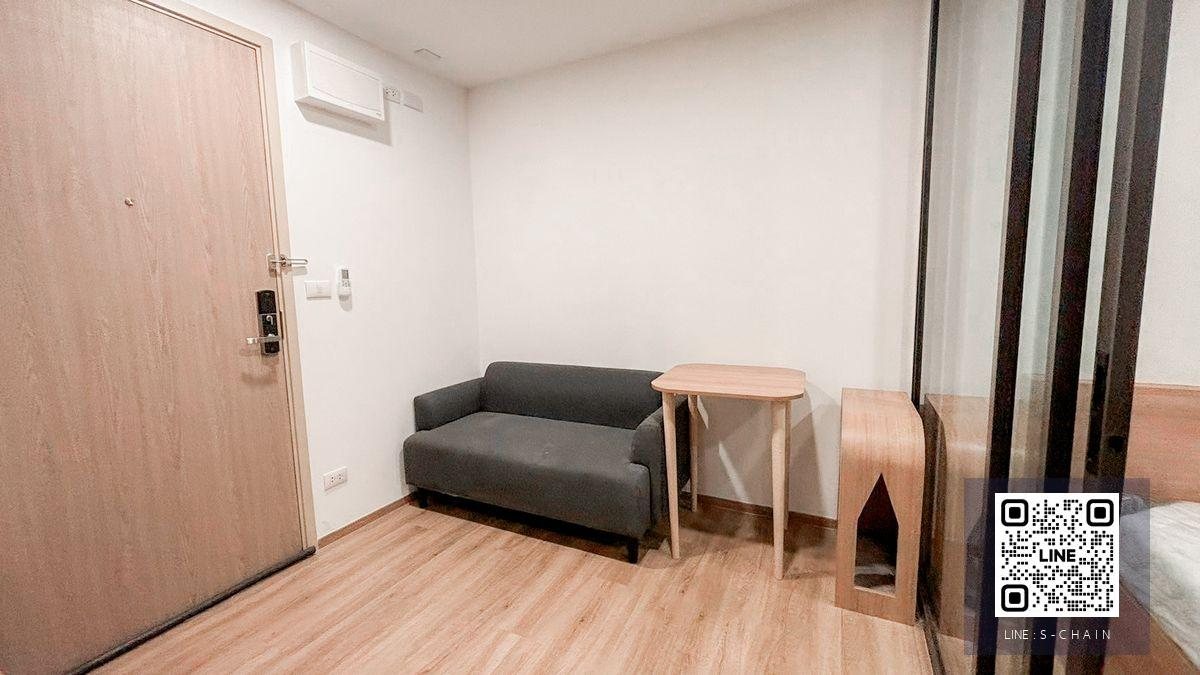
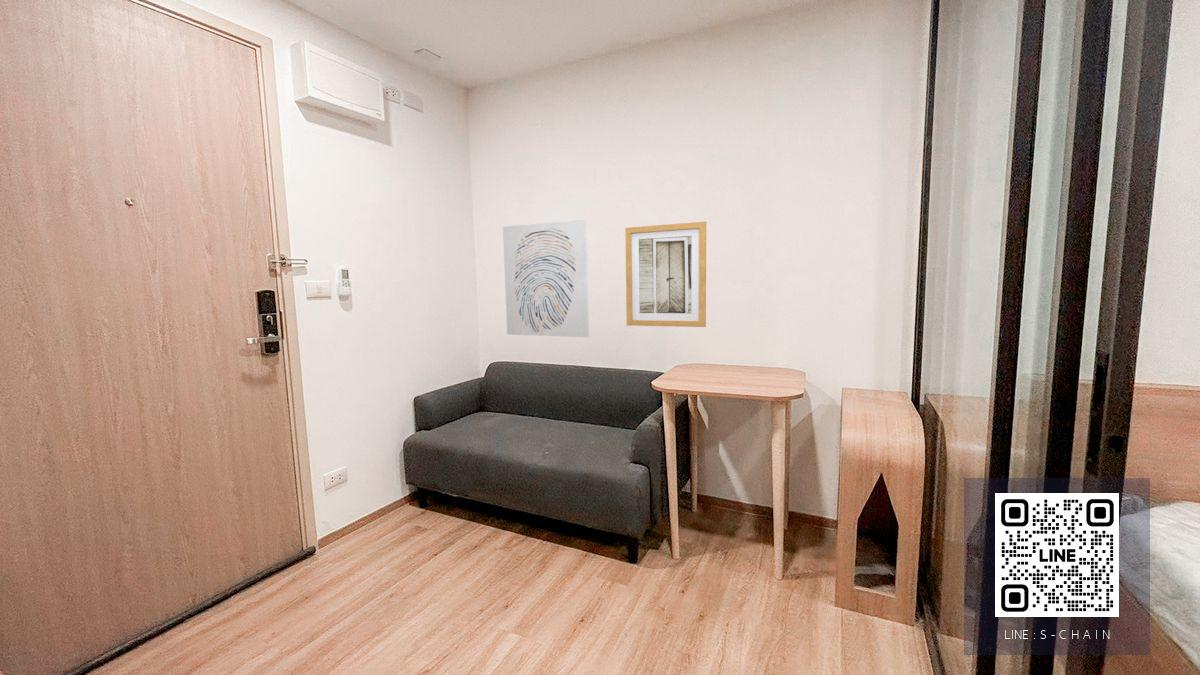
+ wall art [624,221,707,328]
+ wall art [502,218,590,338]
